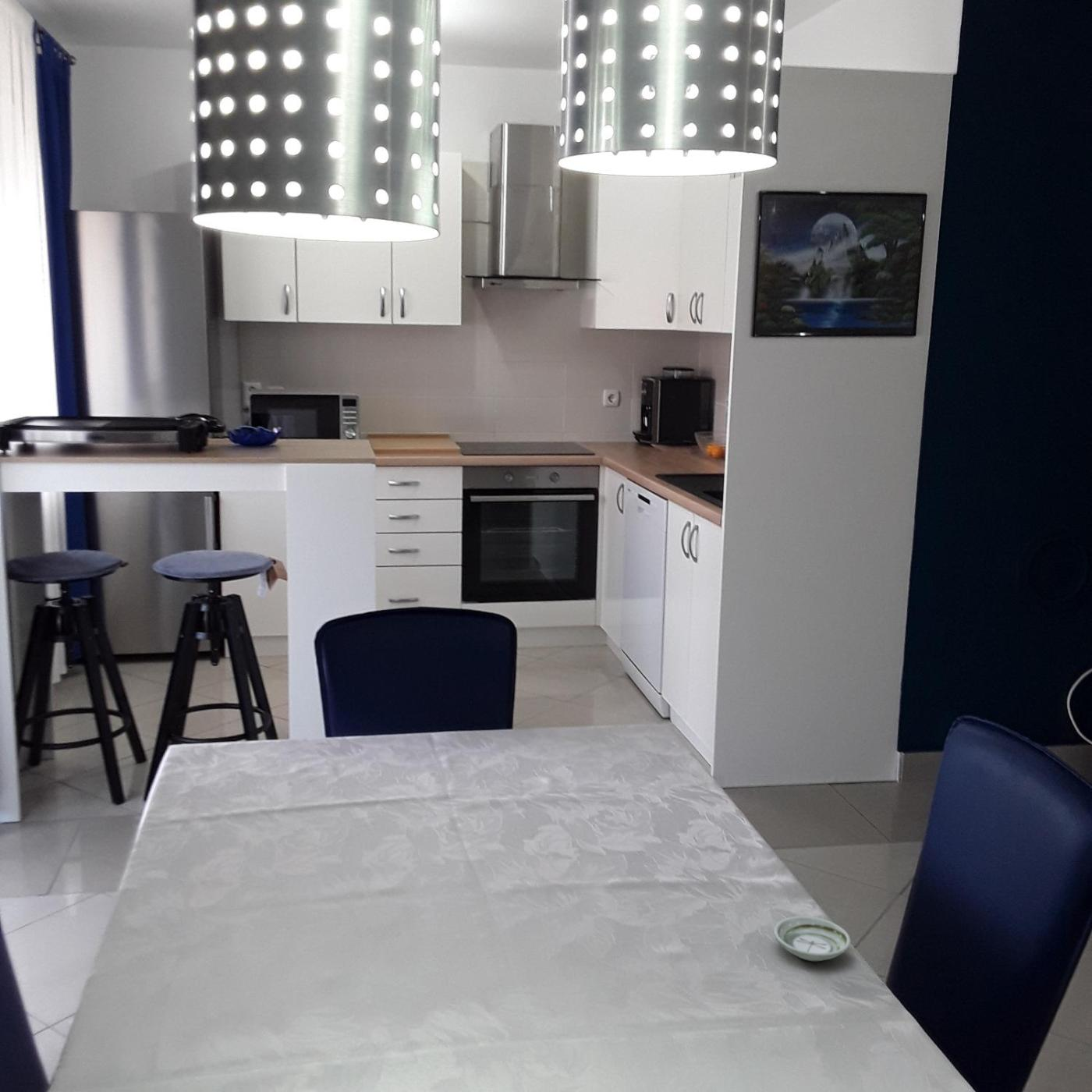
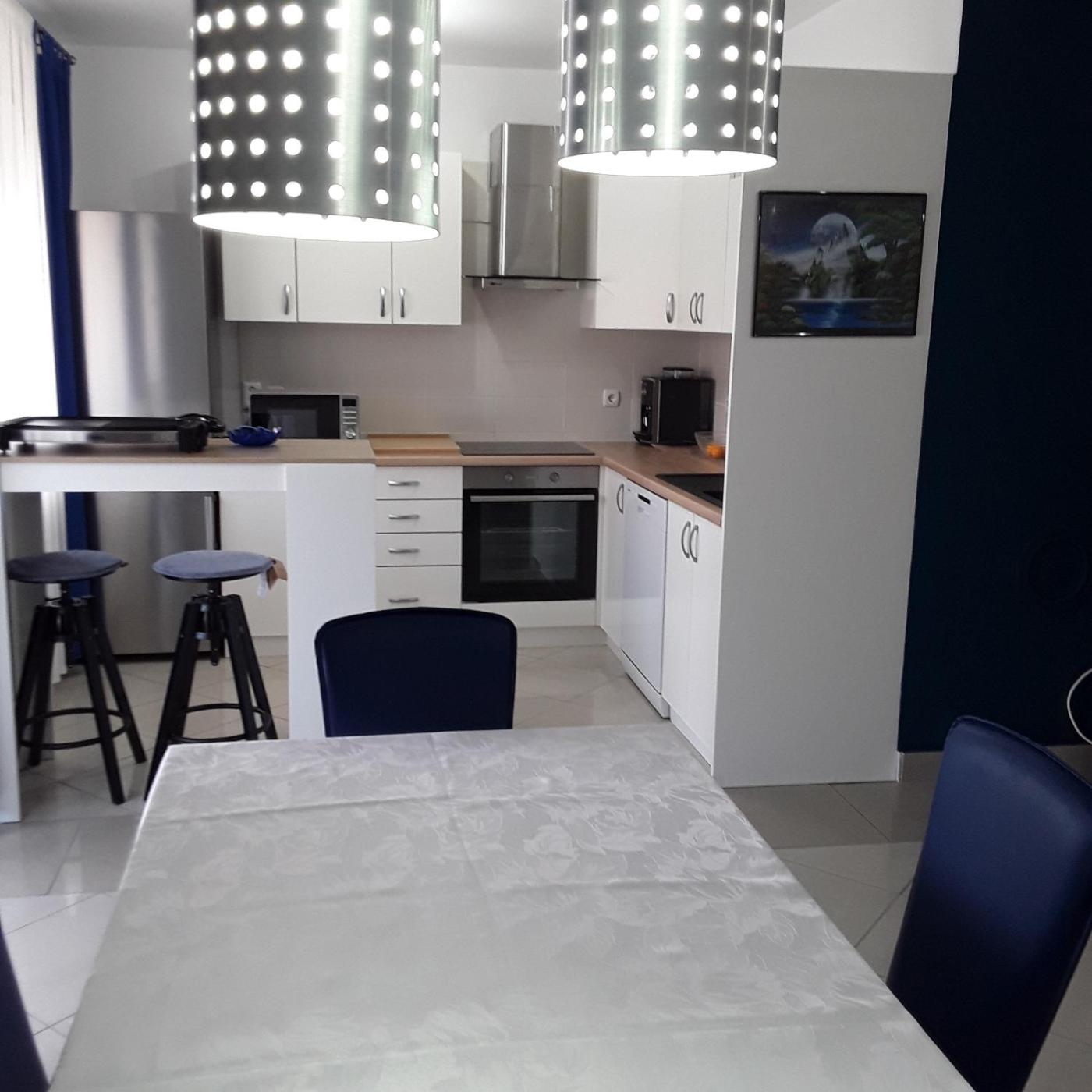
- saucer [773,916,852,962]
